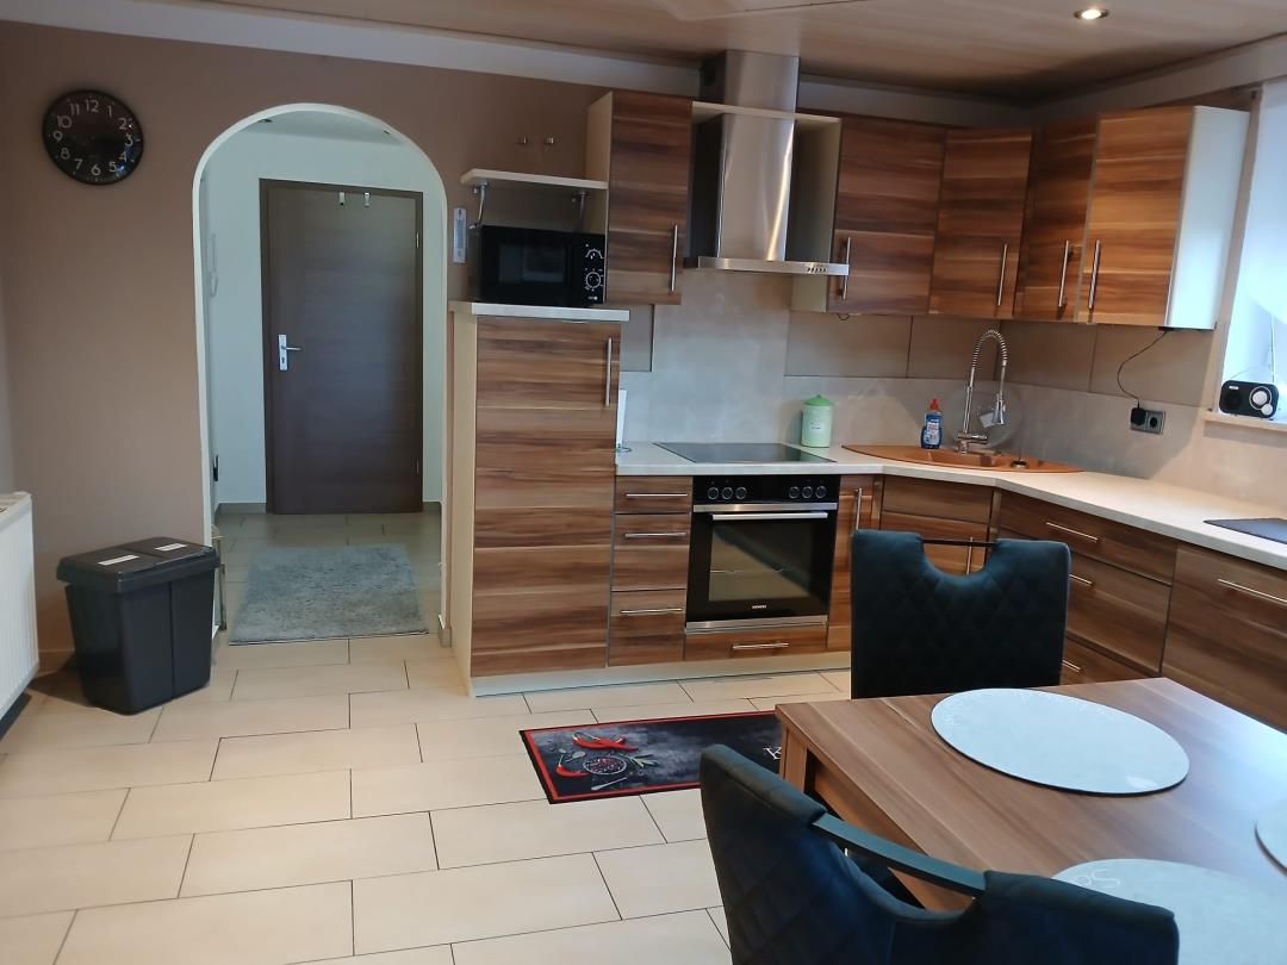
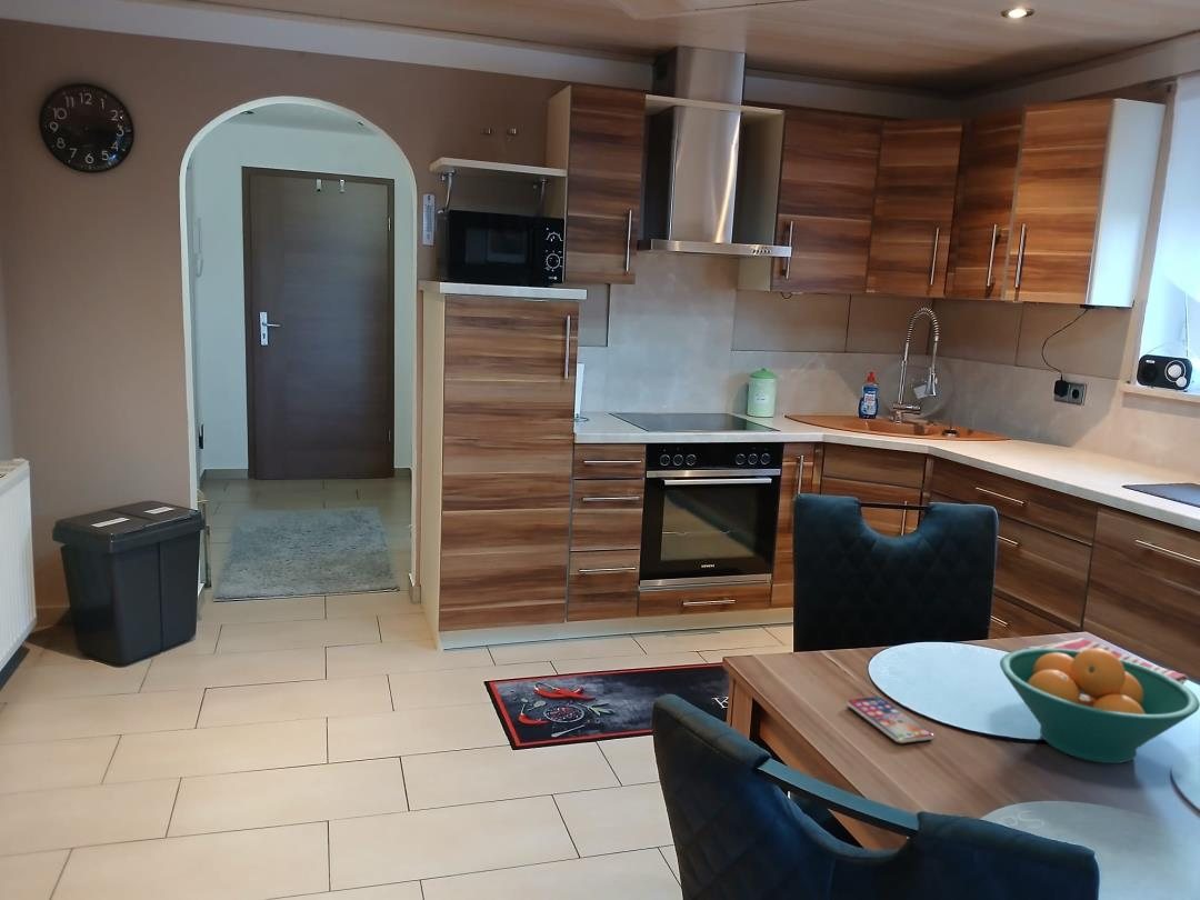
+ fruit bowl [999,648,1200,764]
+ dish towel [1023,637,1189,686]
+ smartphone [846,696,934,744]
